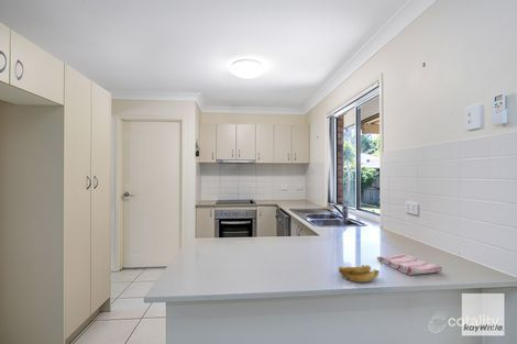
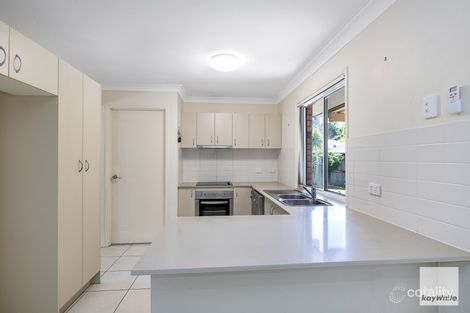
- dish towel [376,253,443,276]
- banana [338,264,381,284]
